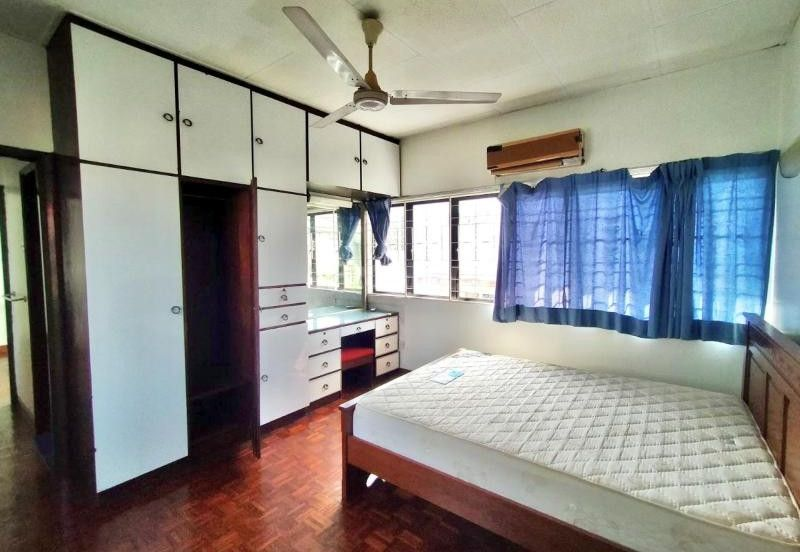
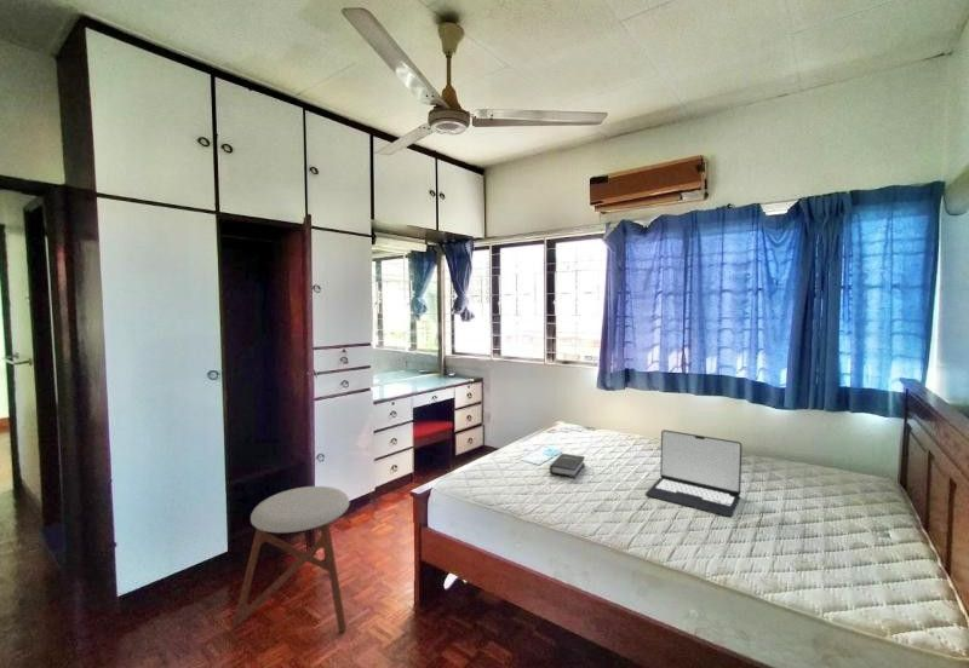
+ stool [233,485,351,633]
+ hardback book [549,453,586,479]
+ laptop [644,428,742,518]
